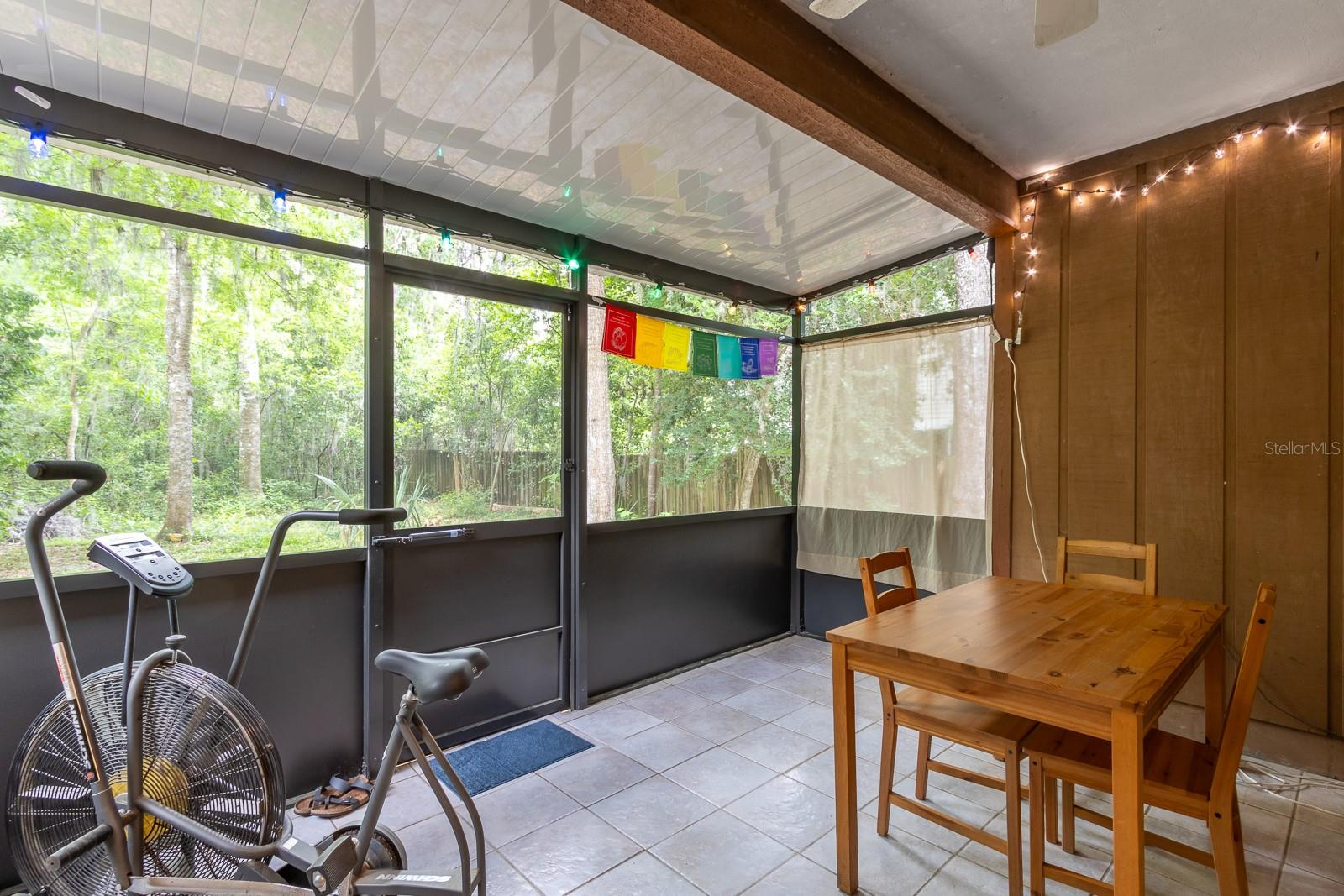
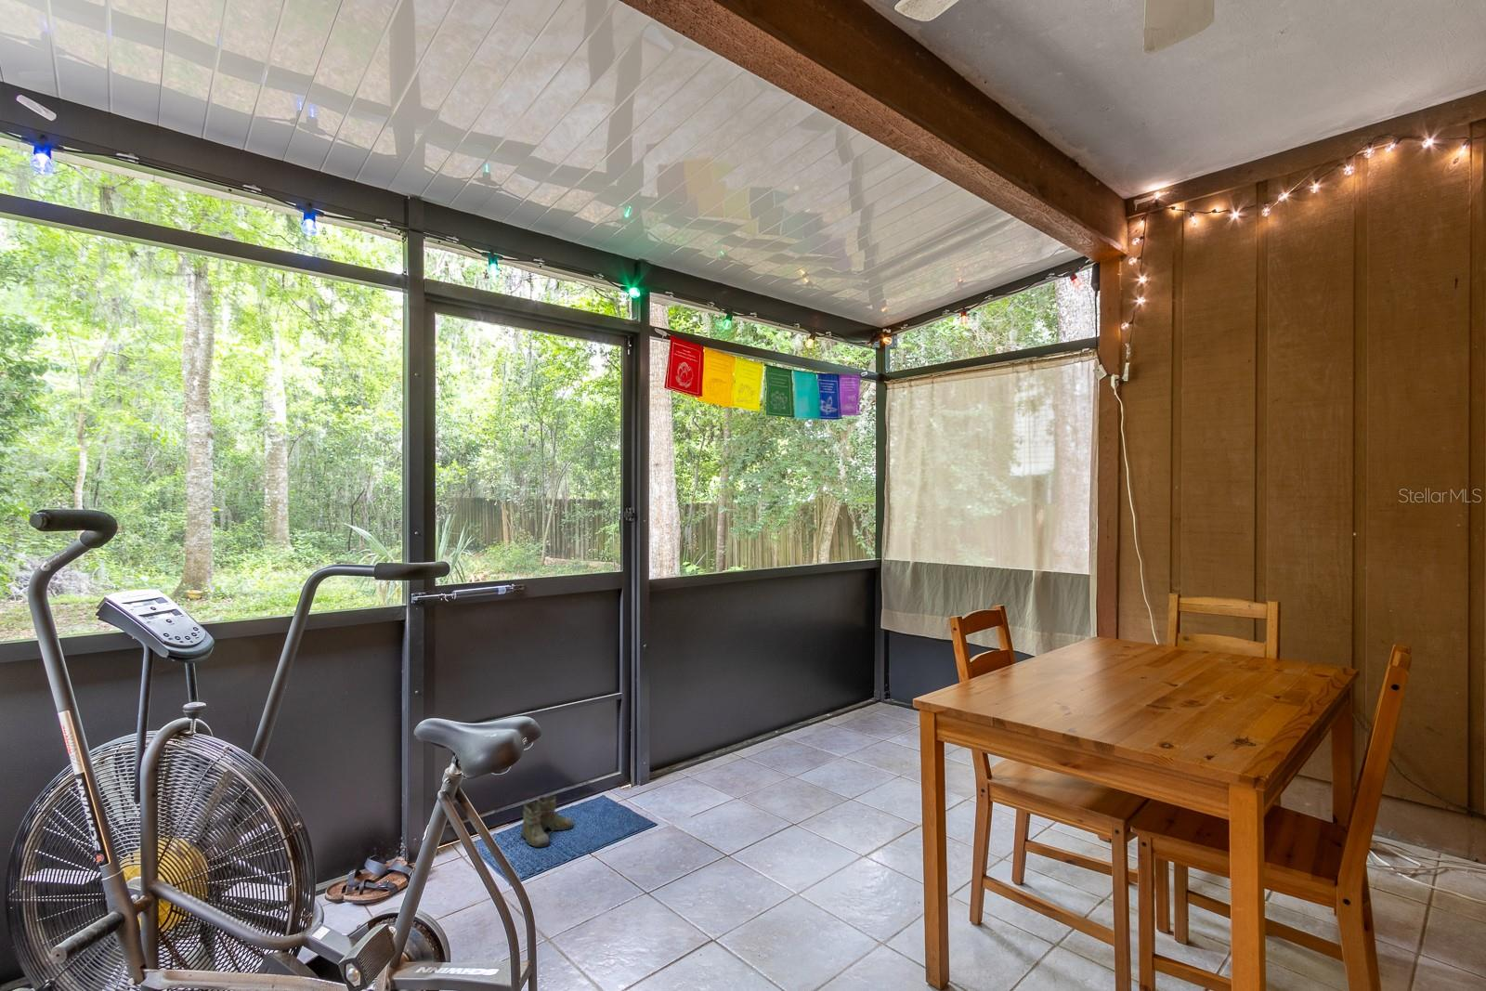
+ boots [516,795,574,848]
